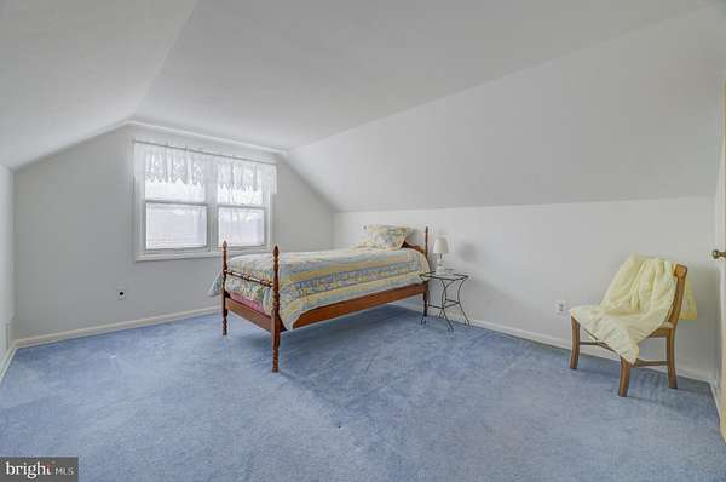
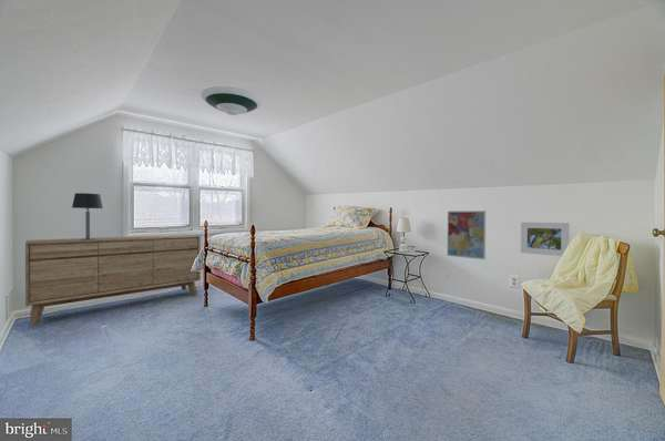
+ sideboard [24,234,202,327]
+ wall art [447,209,487,260]
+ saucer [200,85,263,116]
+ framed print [520,222,571,257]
+ table lamp [71,192,104,240]
